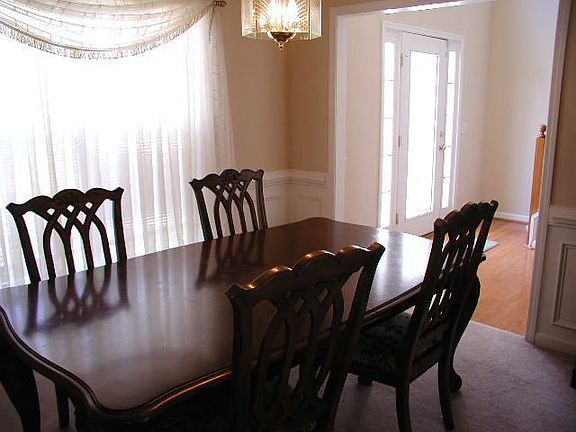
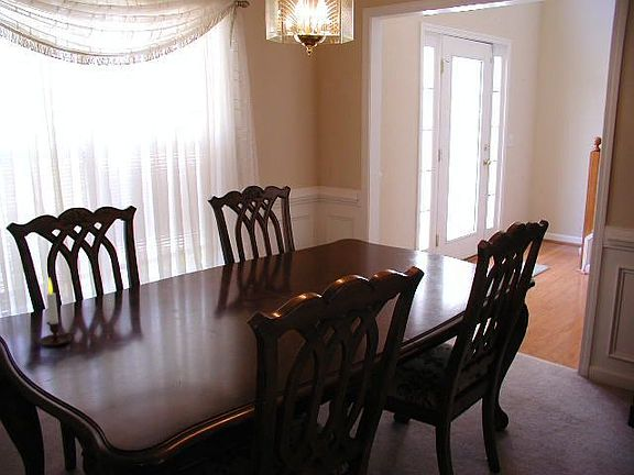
+ candle [37,277,75,347]
